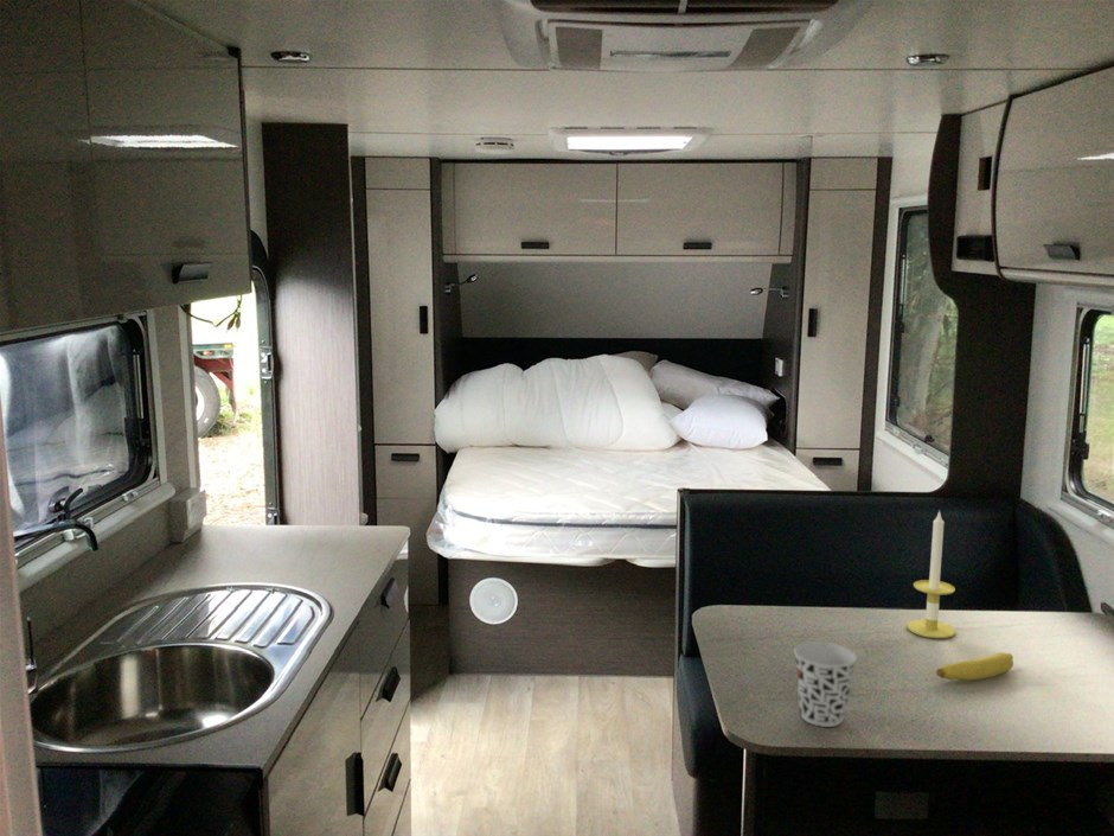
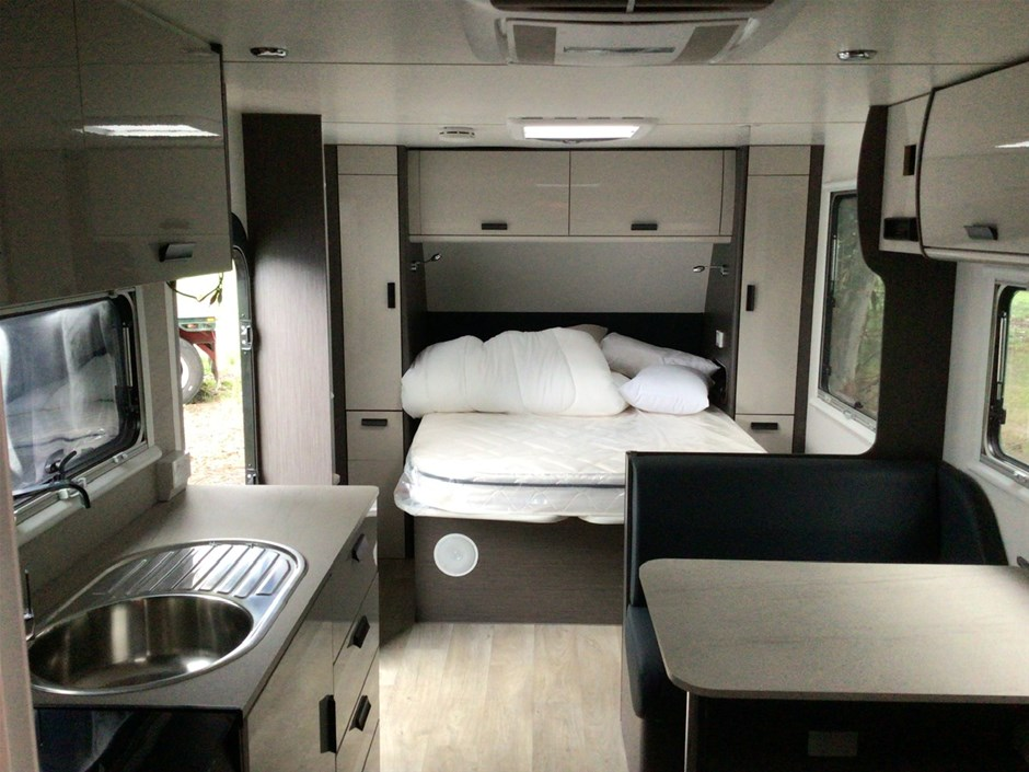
- candle [907,509,956,639]
- cup [793,640,858,728]
- fruit [935,651,1014,682]
